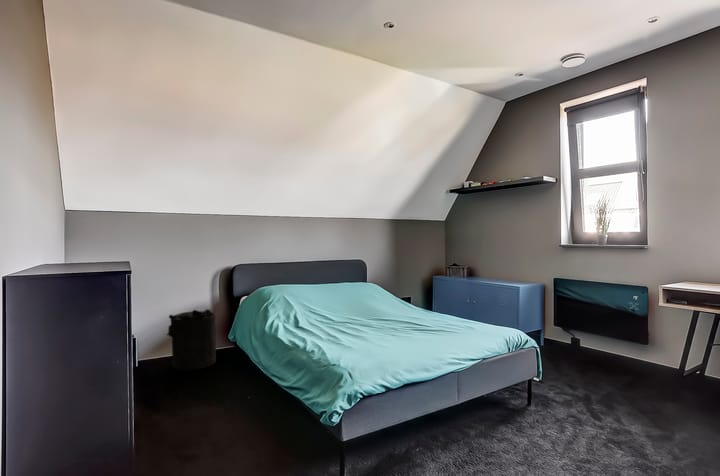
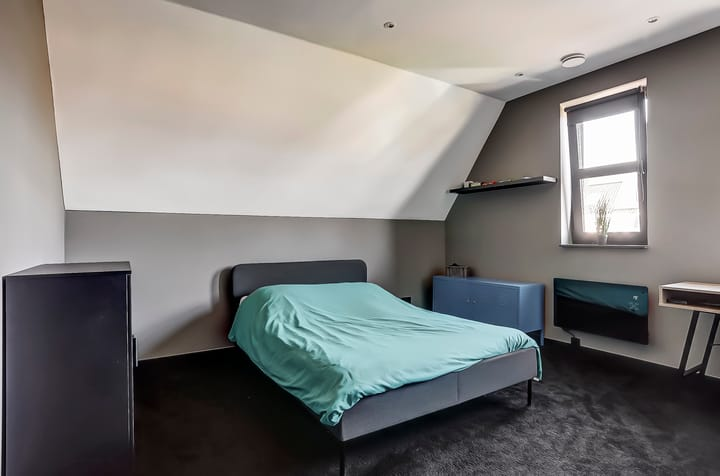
- laundry hamper [166,308,217,371]
